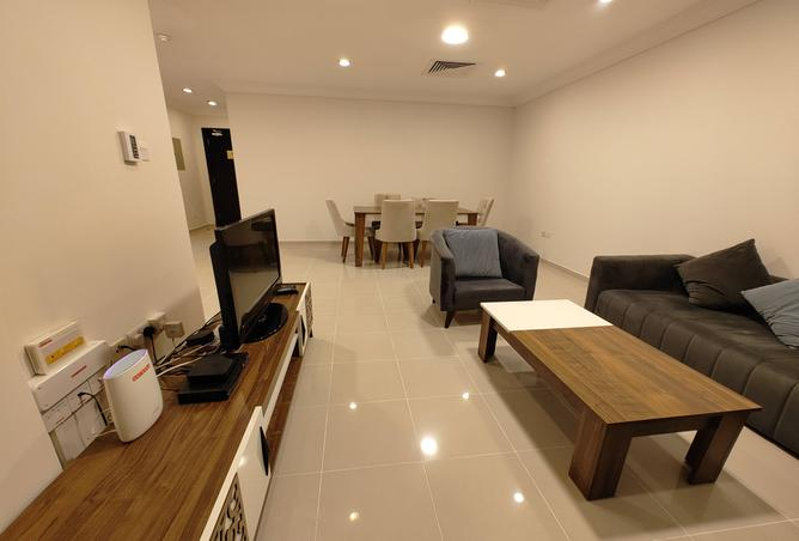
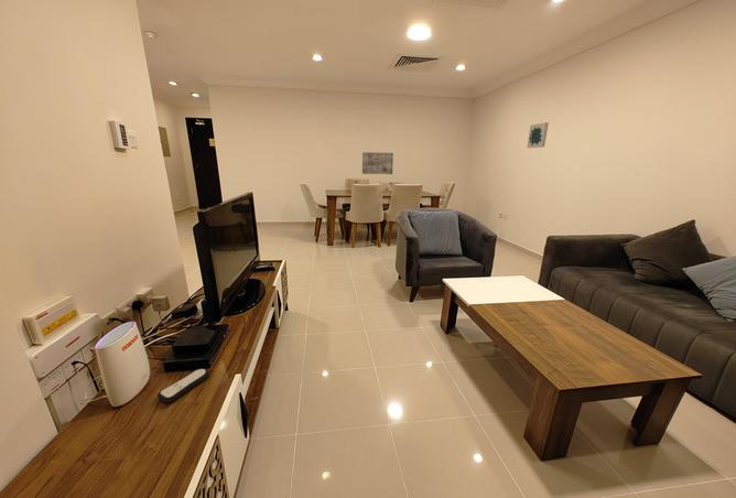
+ remote control [156,368,210,403]
+ wall art [361,151,394,175]
+ wall art [526,121,550,149]
